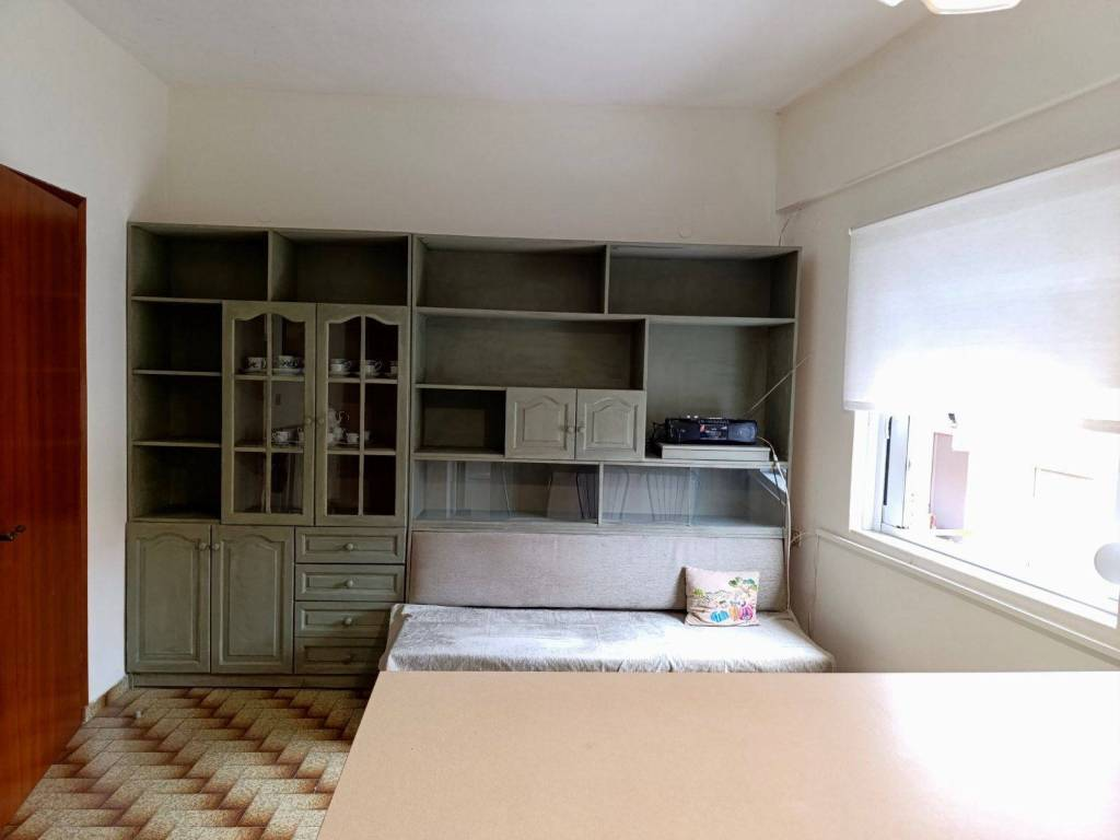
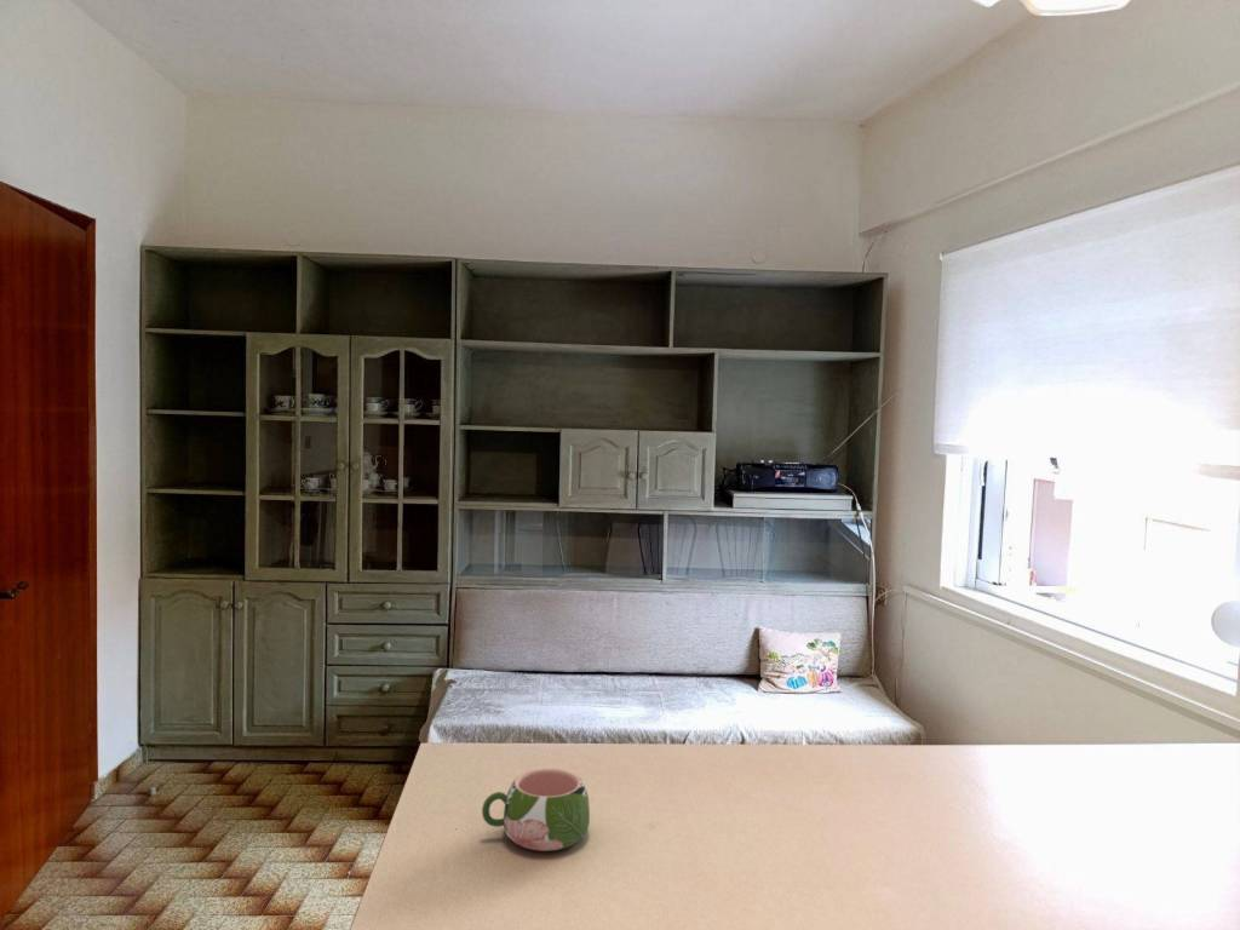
+ mug [481,768,591,852]
